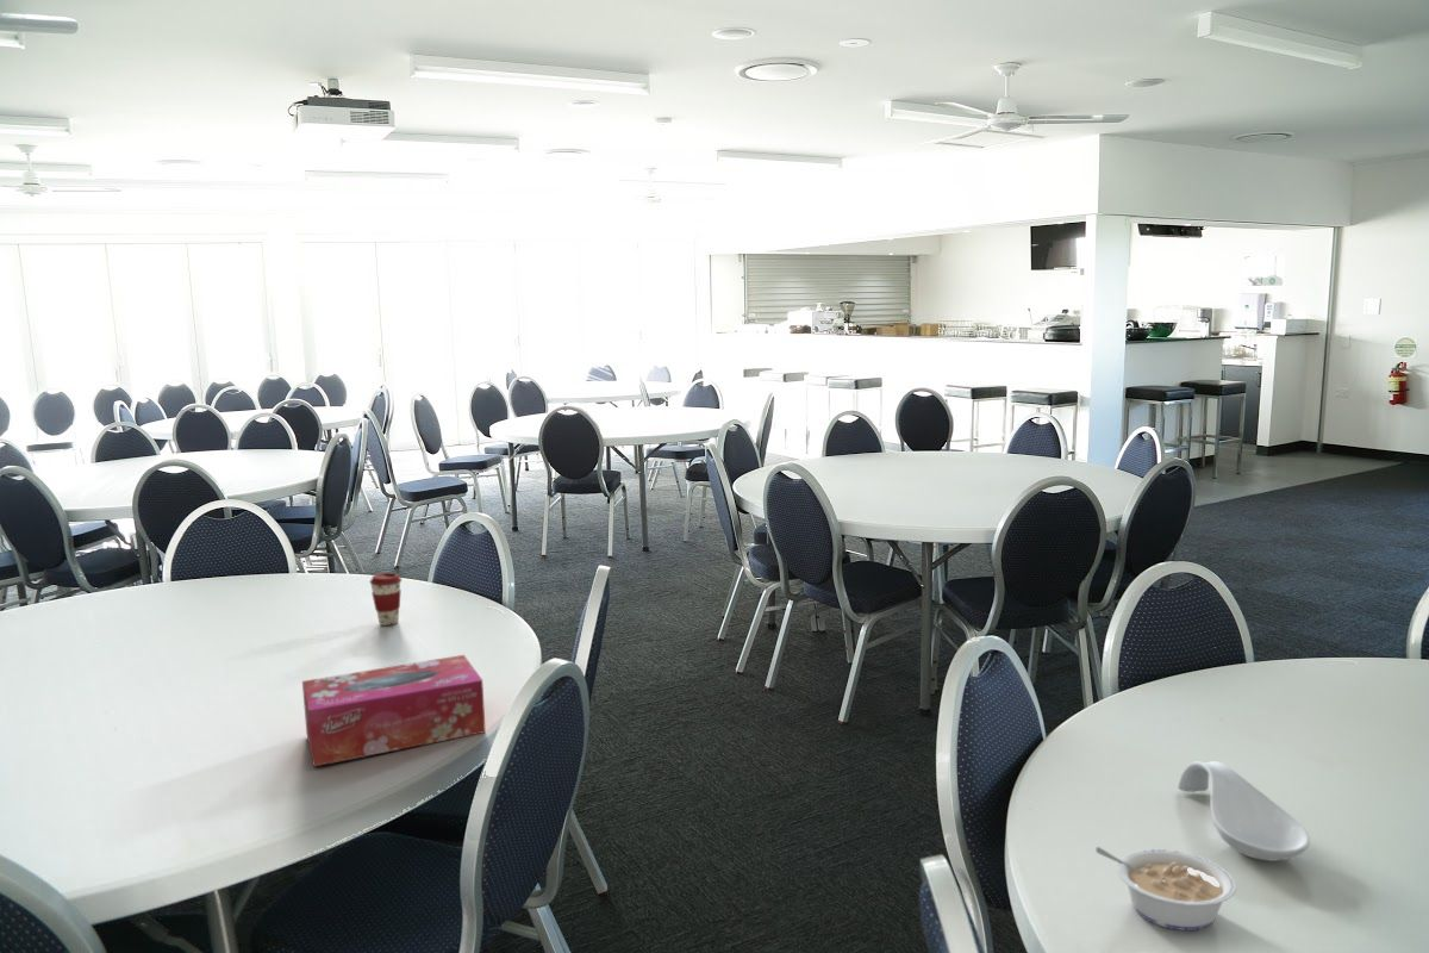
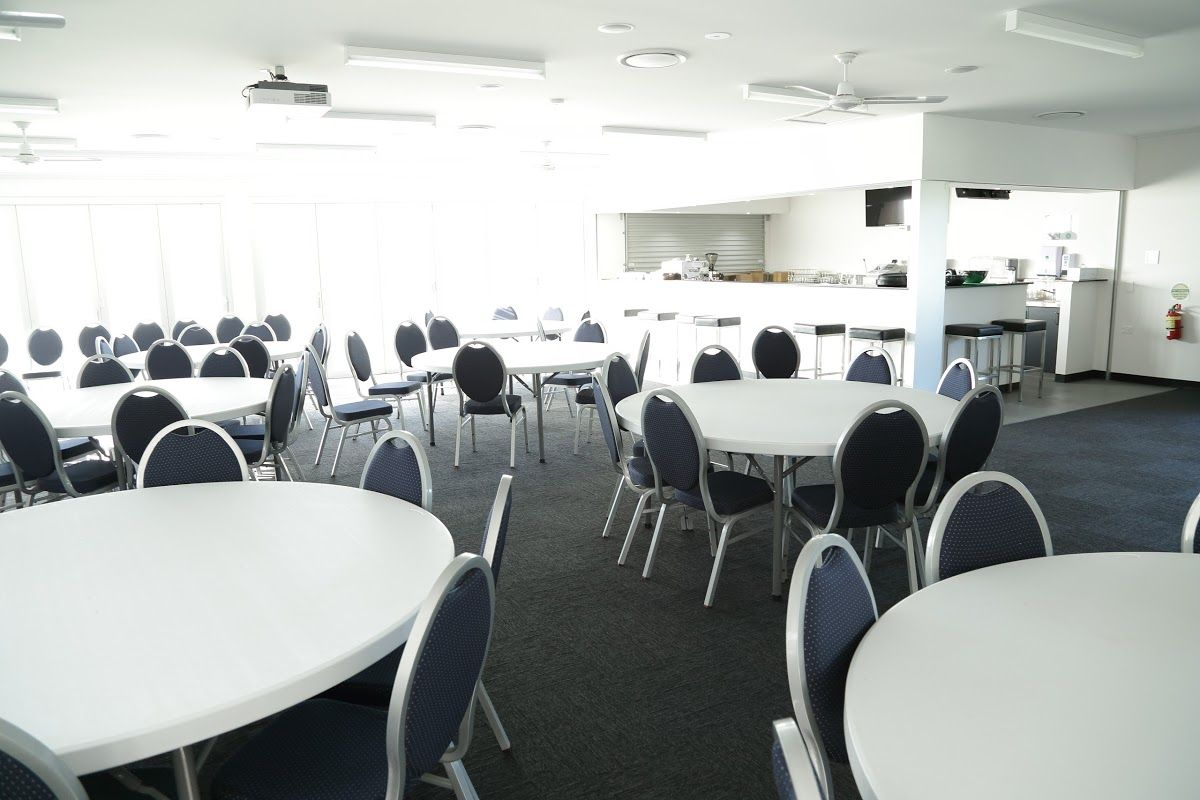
- spoon rest [1177,760,1311,862]
- tissue box [301,654,487,768]
- coffee cup [369,572,403,627]
- legume [1094,846,1237,932]
